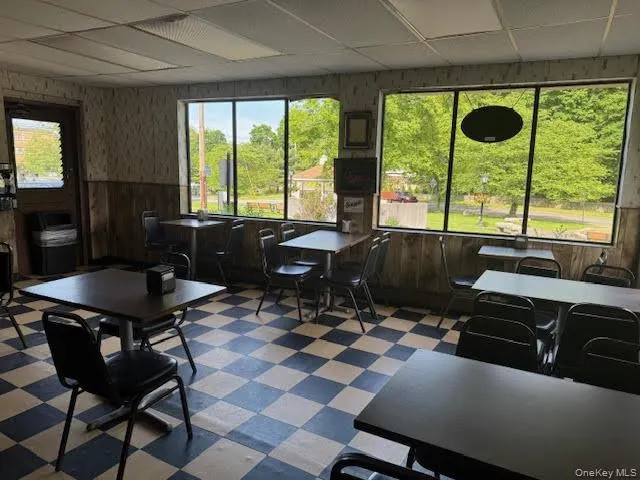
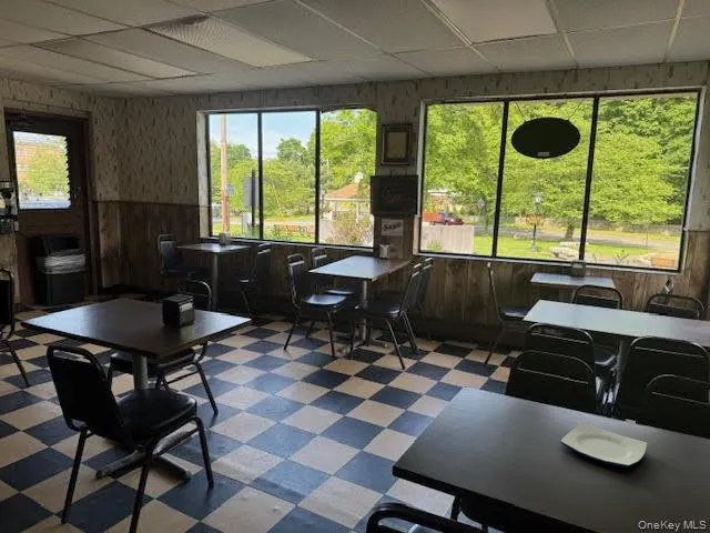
+ plate [559,422,648,469]
